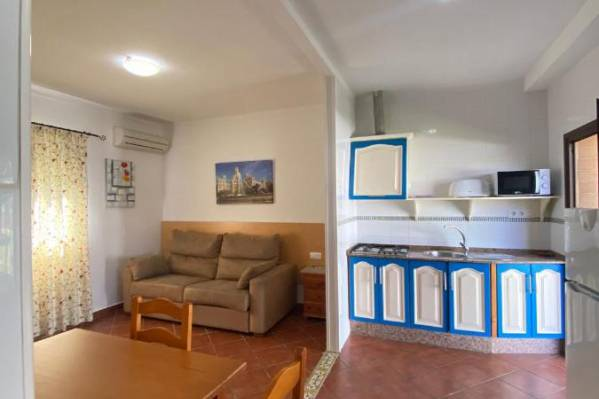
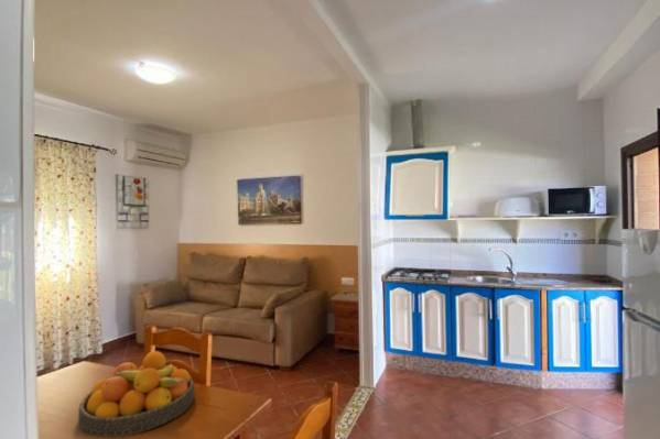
+ fruit bowl [77,350,195,438]
